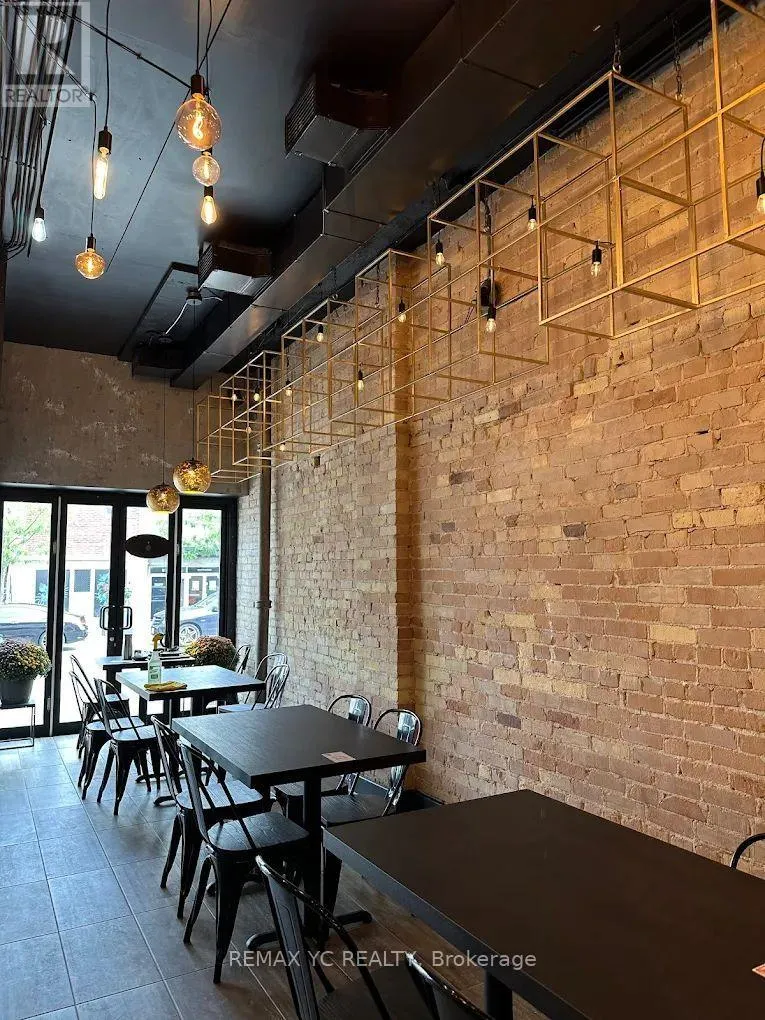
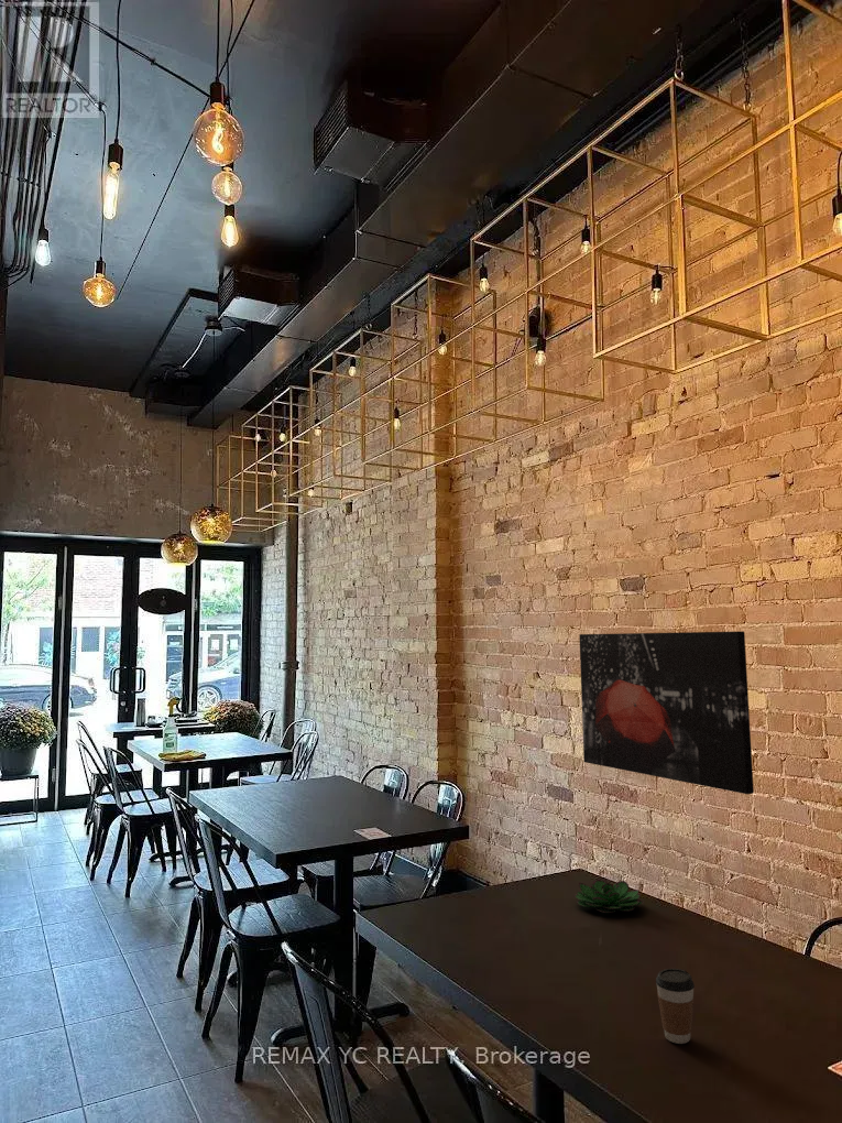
+ coffee cup [655,968,696,1045]
+ wall art [578,630,755,795]
+ succulent plant [573,879,644,914]
